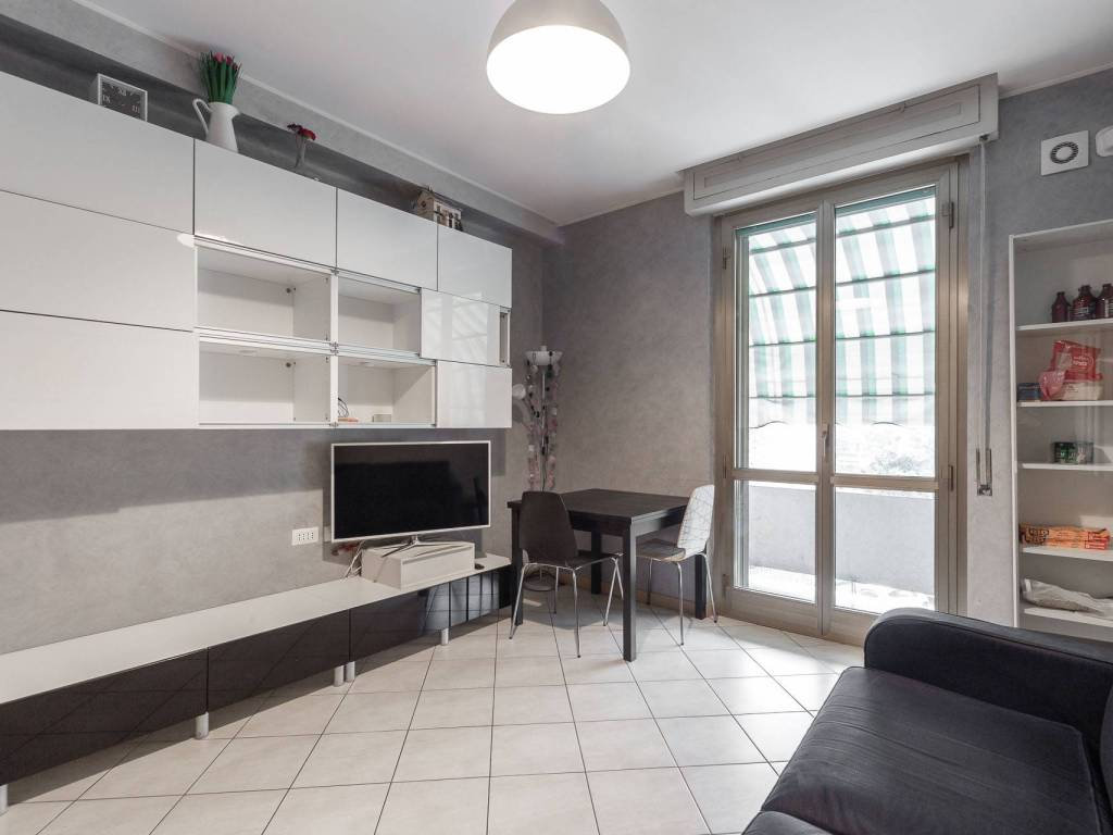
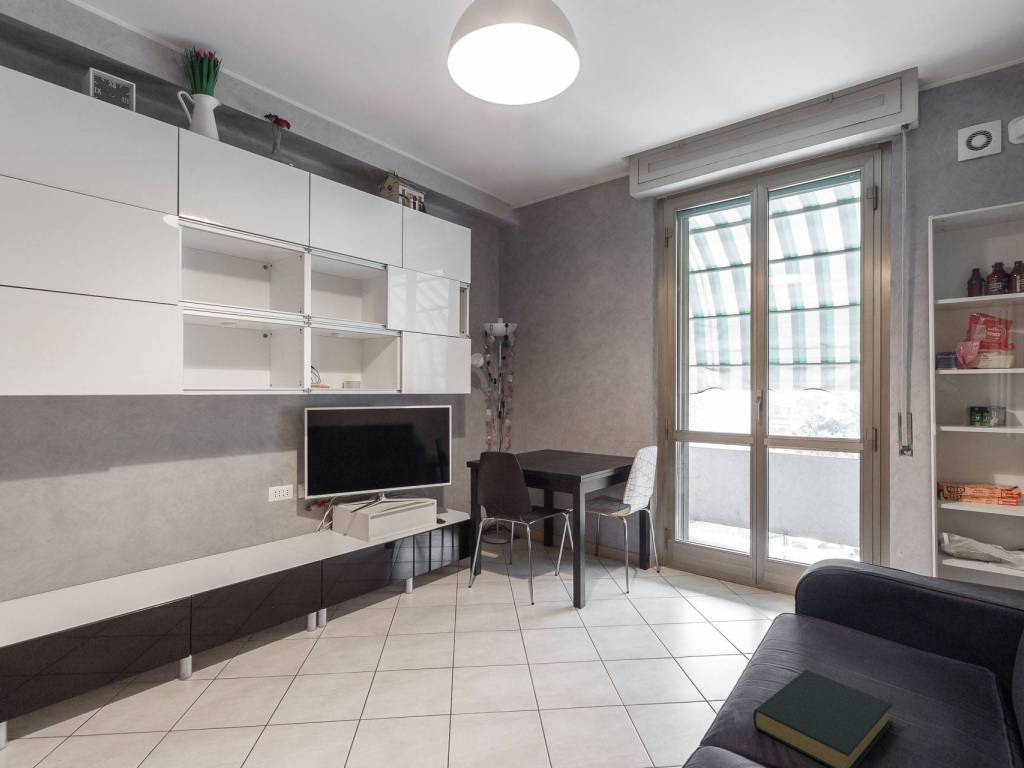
+ hardback book [752,669,894,768]
